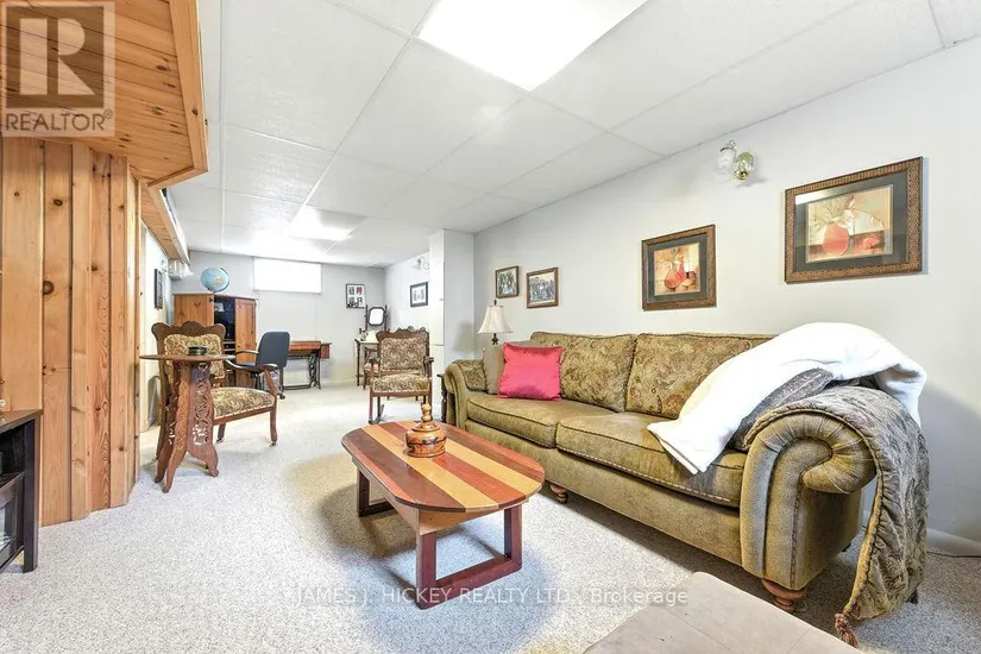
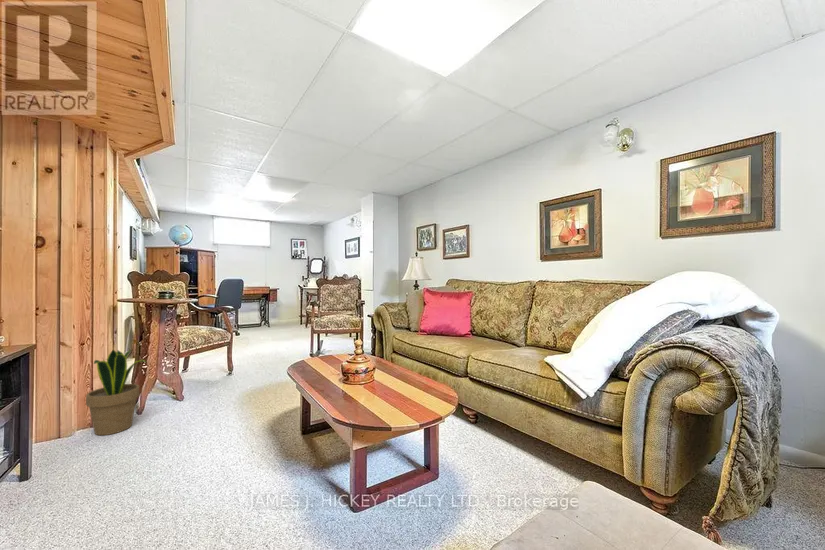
+ potted plant [85,348,148,436]
